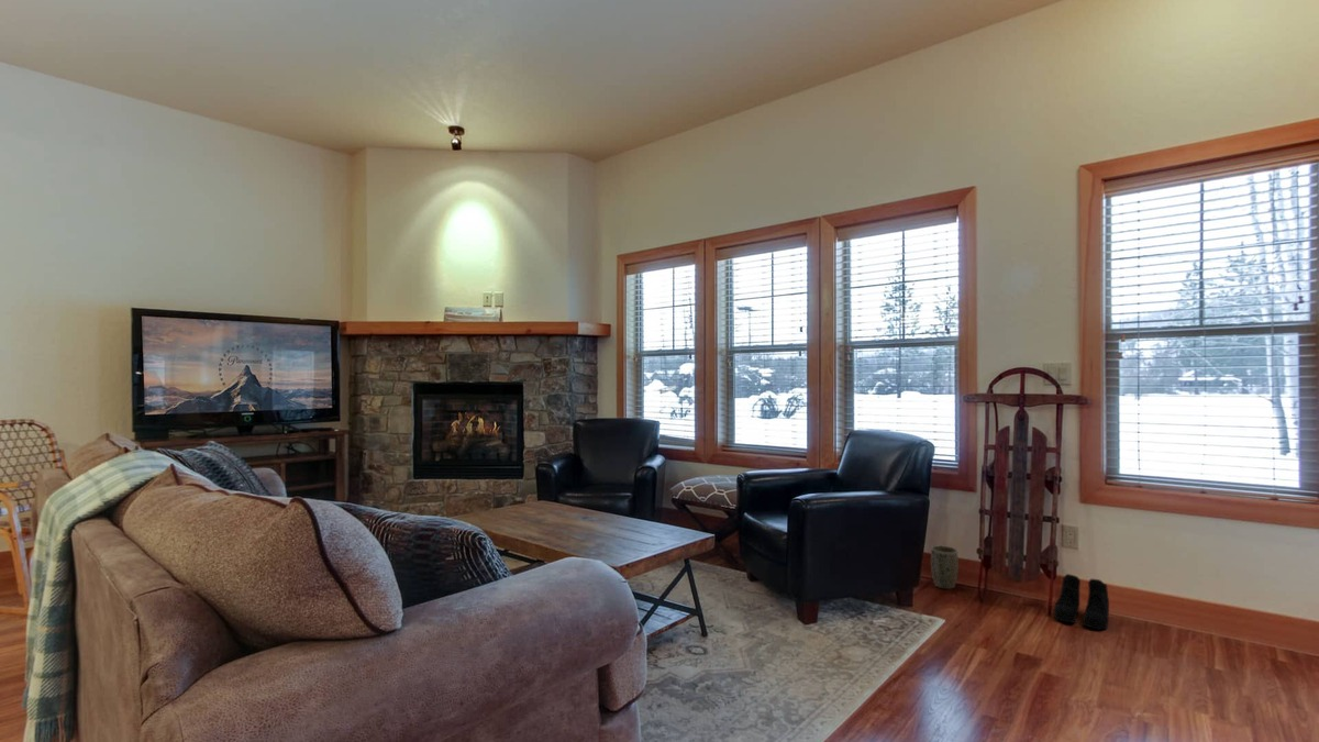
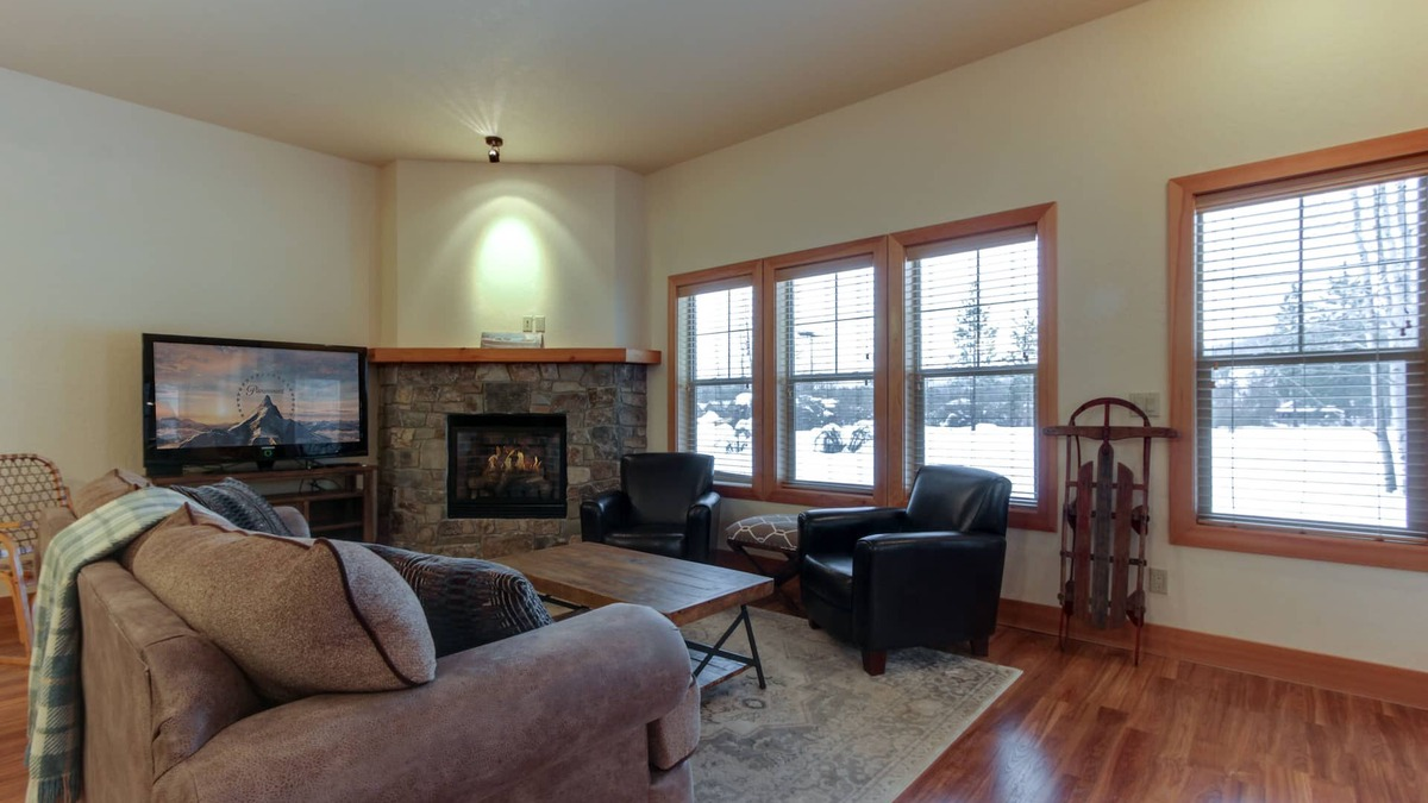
- plant pot [930,544,960,590]
- boots [1053,573,1110,631]
